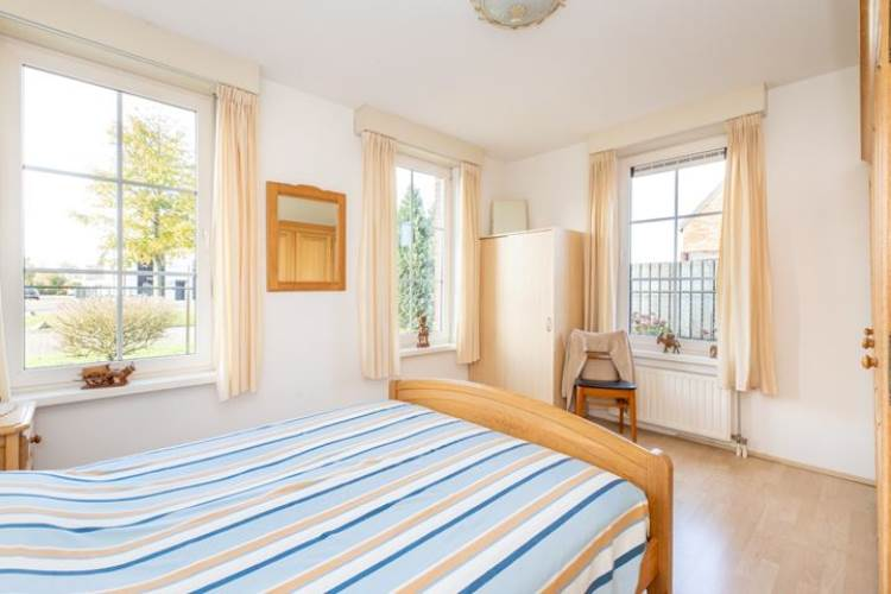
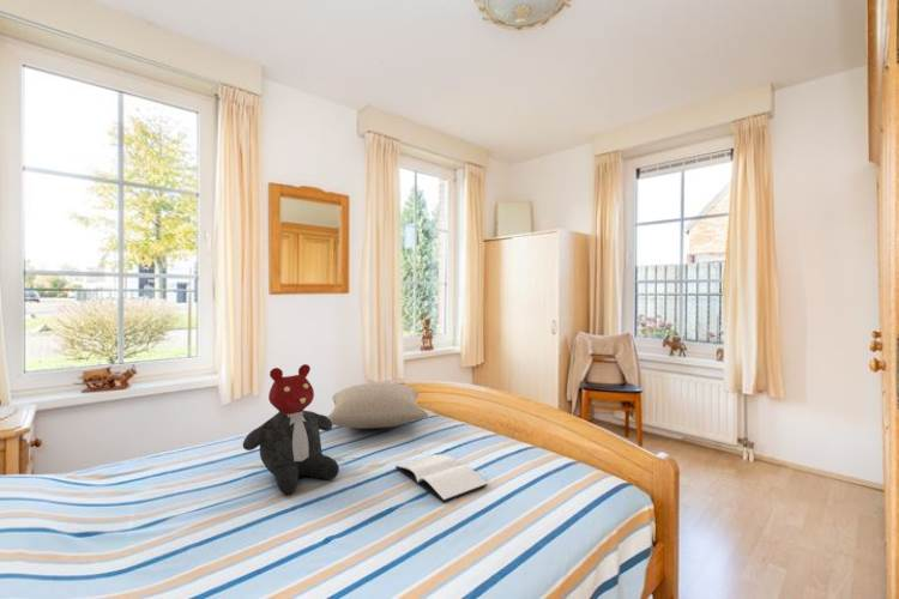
+ book [394,453,489,503]
+ pillow [327,381,429,430]
+ teddy bear [242,363,340,495]
